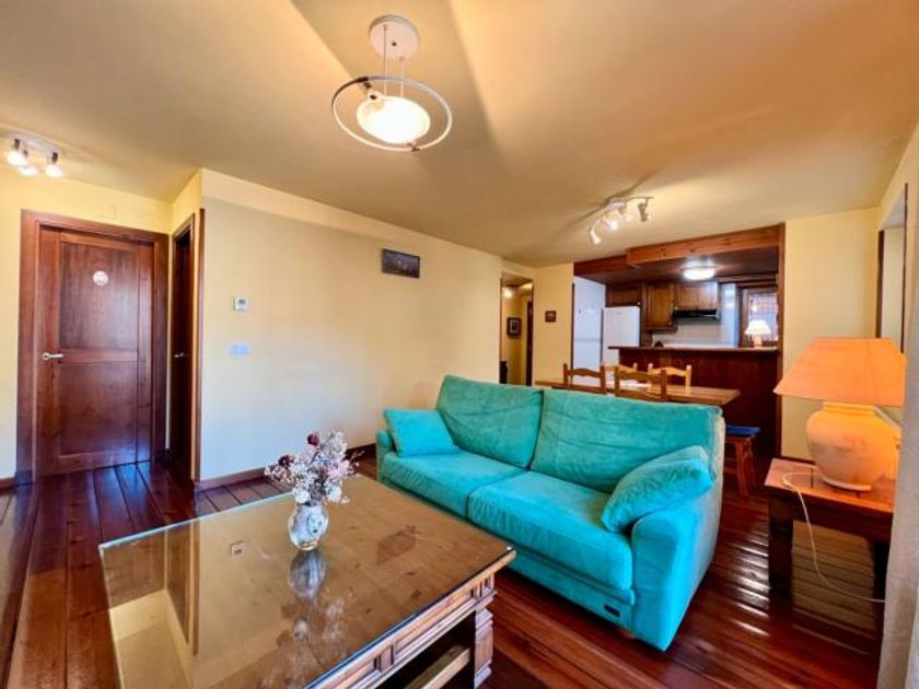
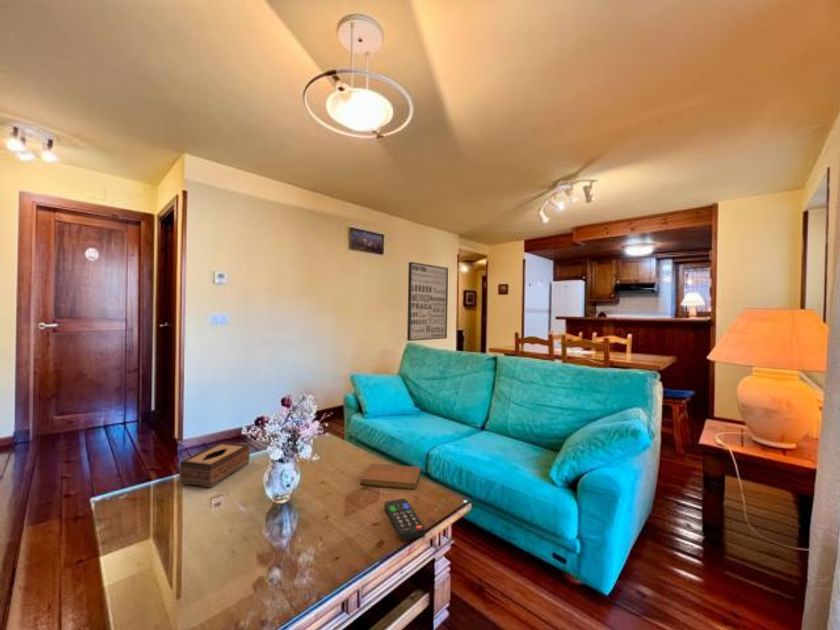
+ remote control [383,498,426,541]
+ wall art [406,261,449,342]
+ notebook [359,462,422,490]
+ tissue box [178,441,251,489]
